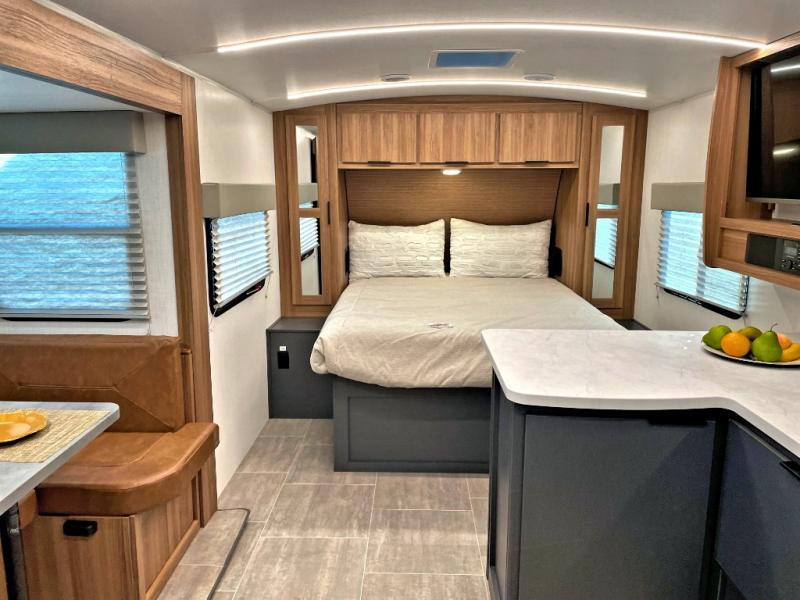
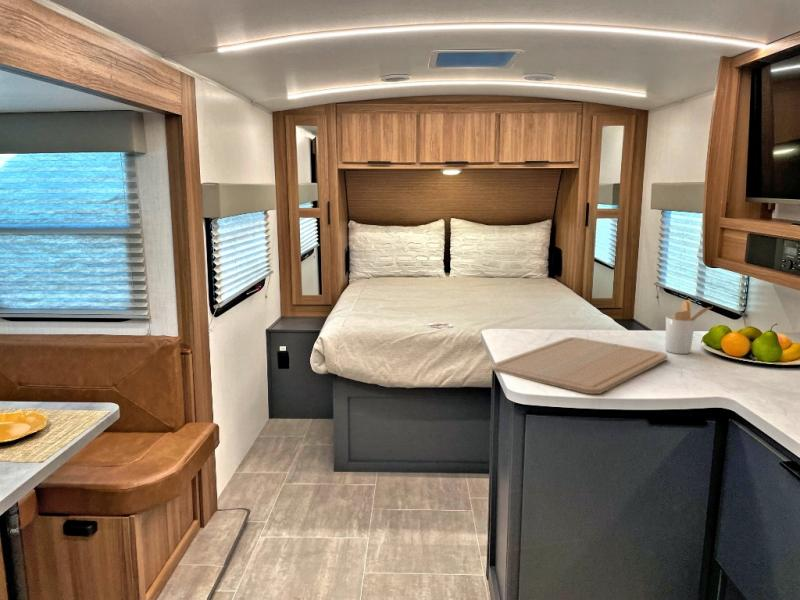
+ chopping board [490,336,669,395]
+ utensil holder [665,299,713,355]
